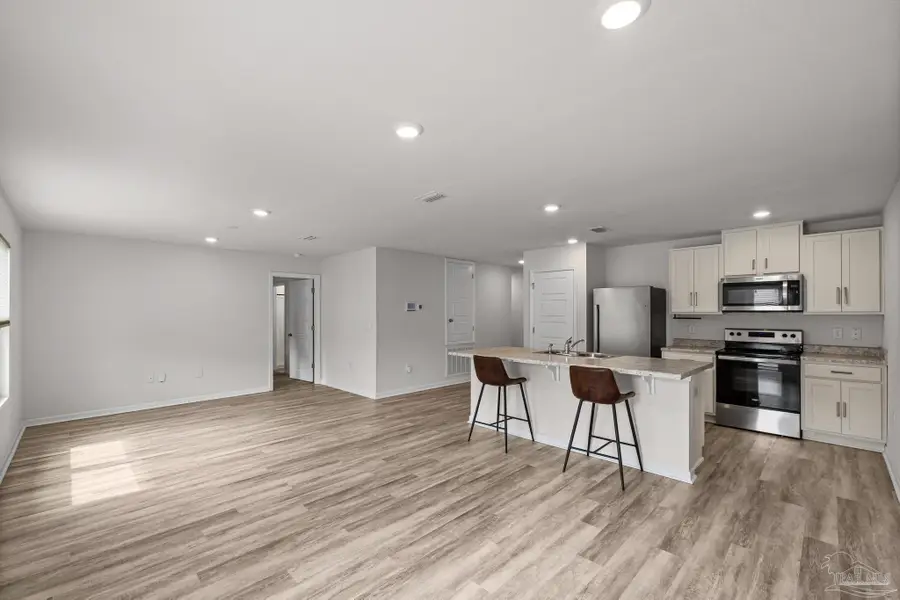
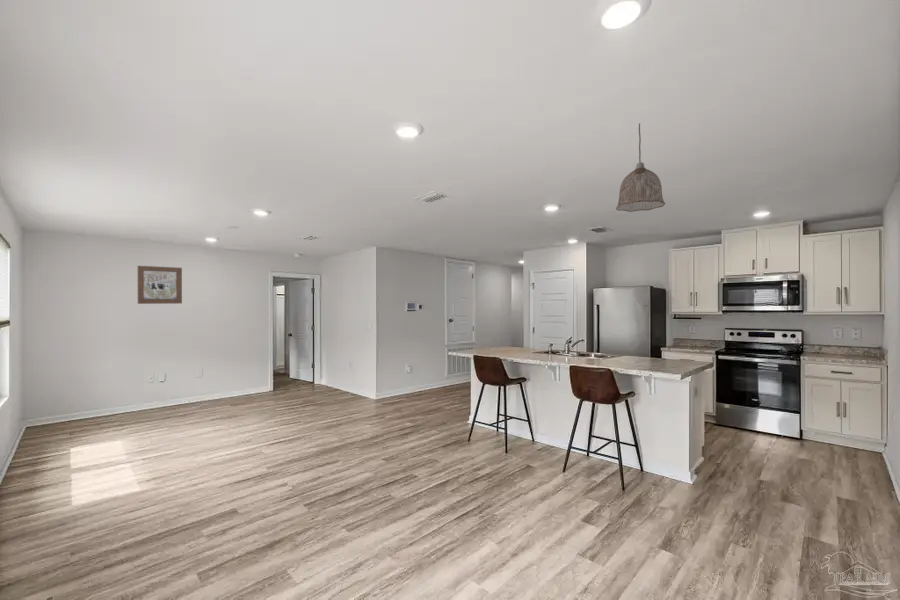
+ pendant lamp [615,122,666,213]
+ wall art [137,265,183,305]
